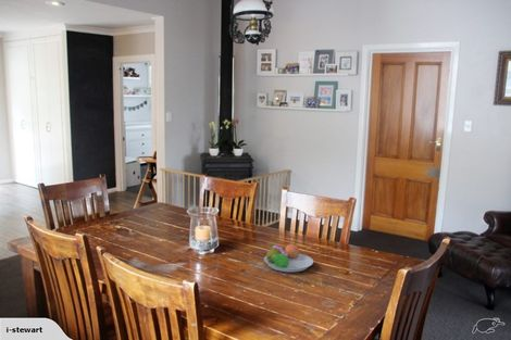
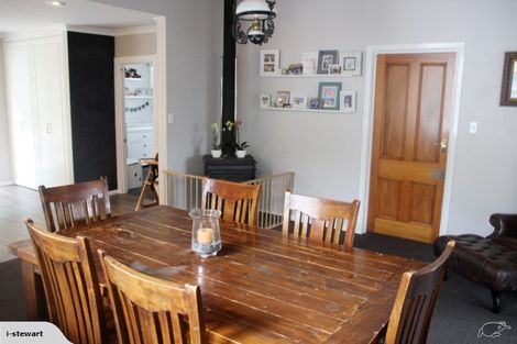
- fruit bowl [263,242,314,273]
